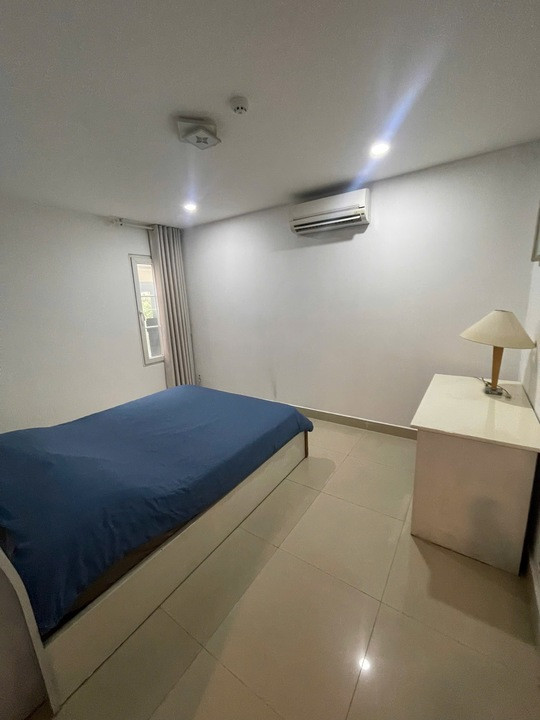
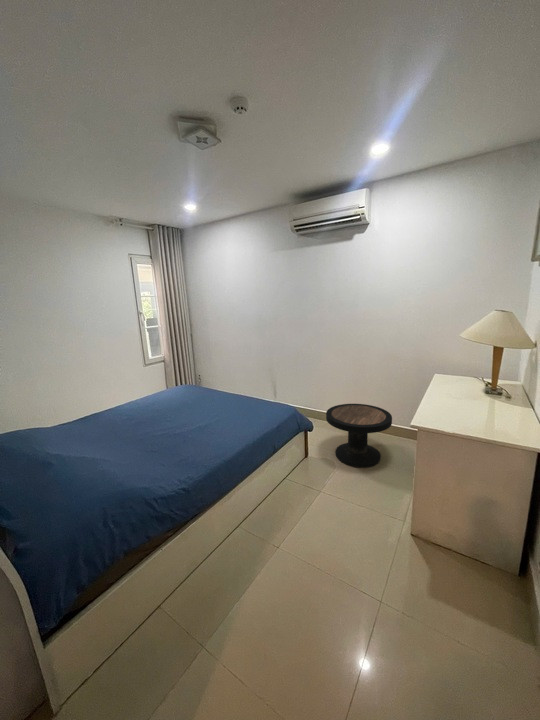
+ side table [325,403,393,468]
